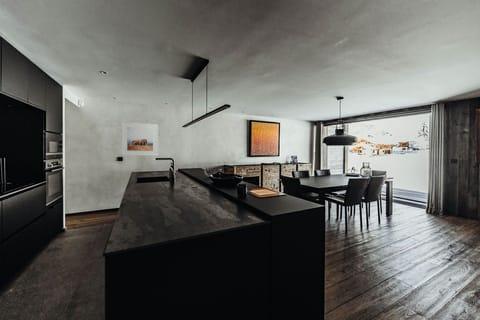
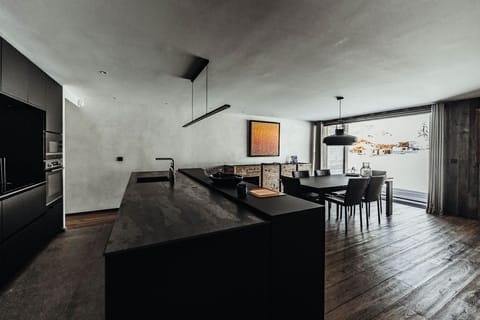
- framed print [121,121,159,157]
